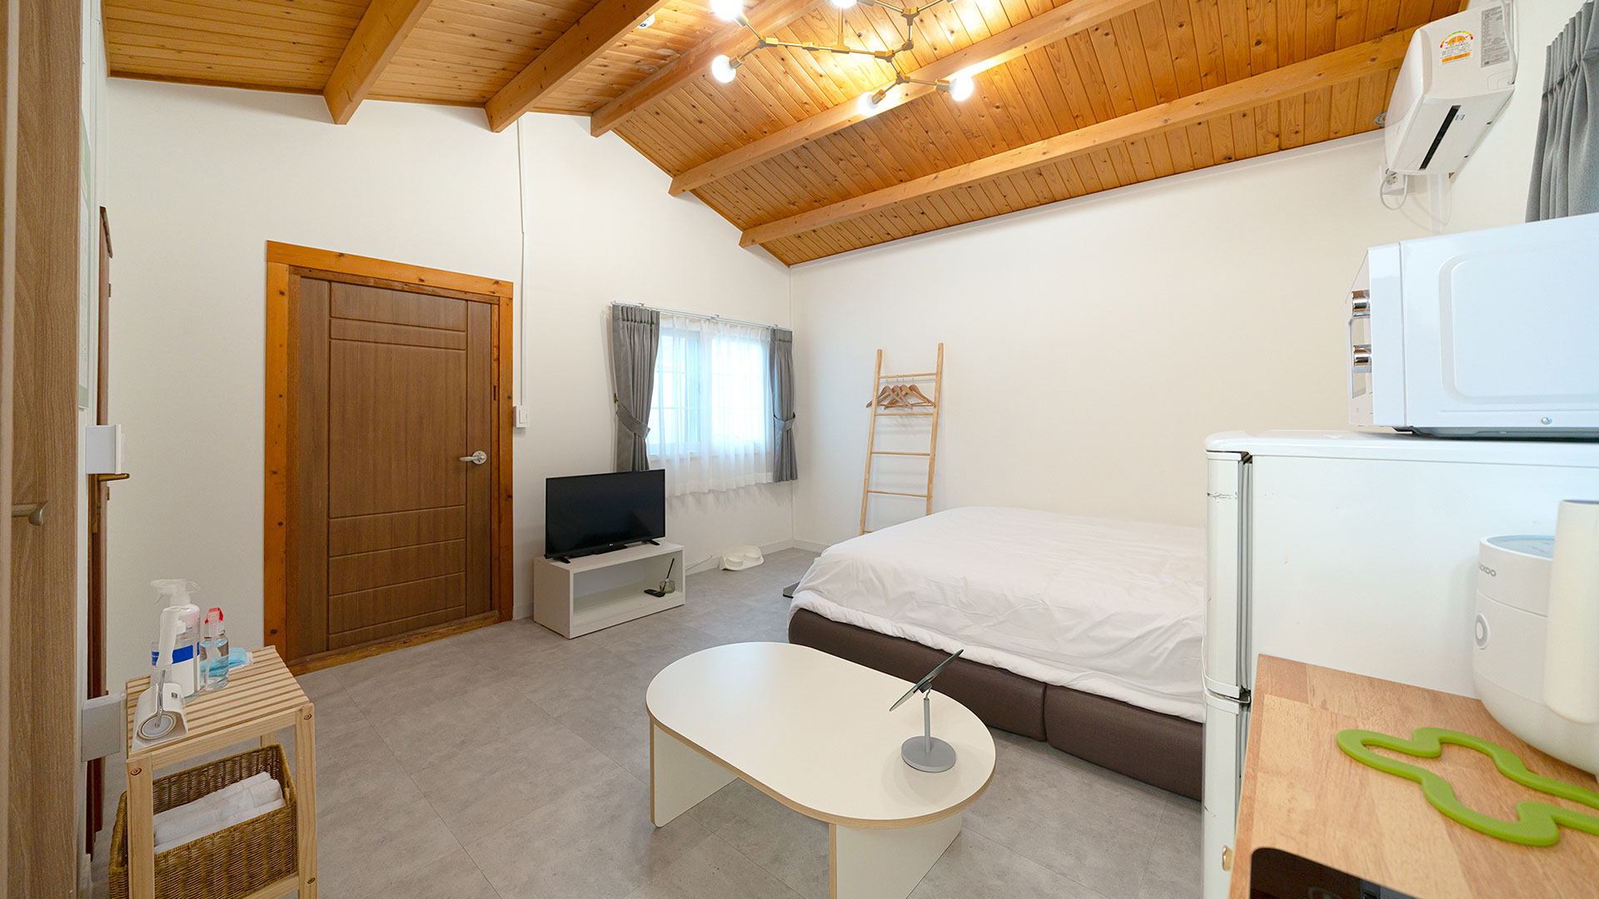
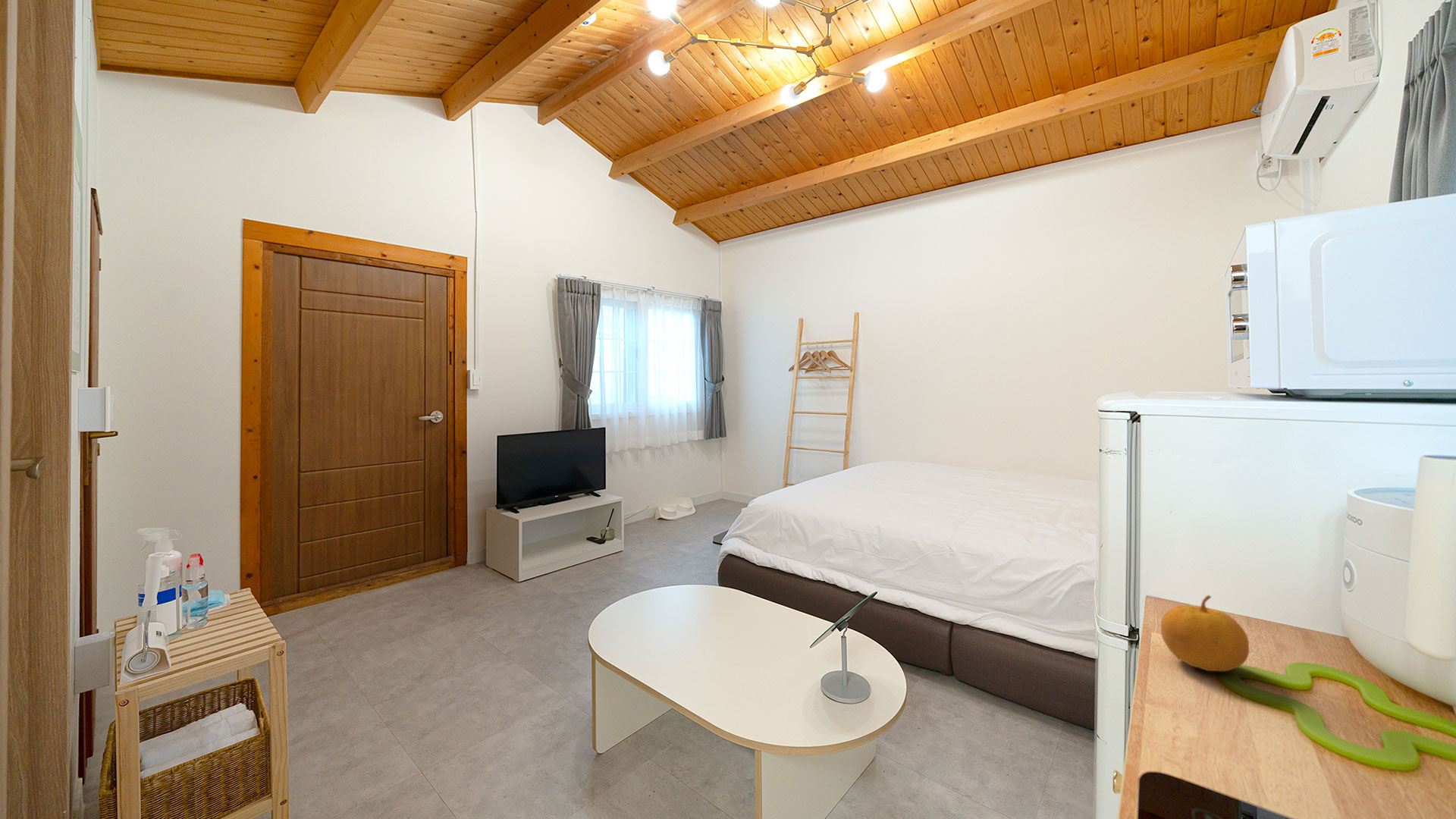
+ fruit [1160,595,1250,673]
